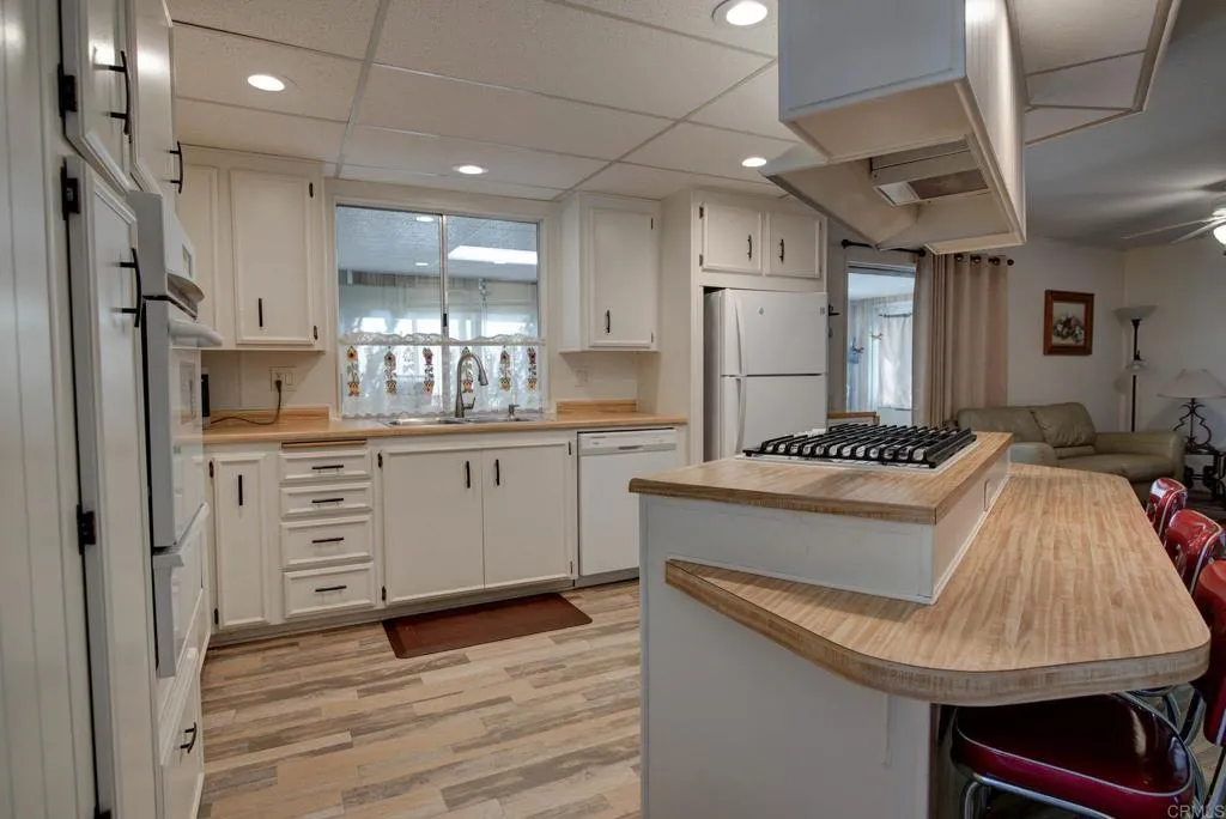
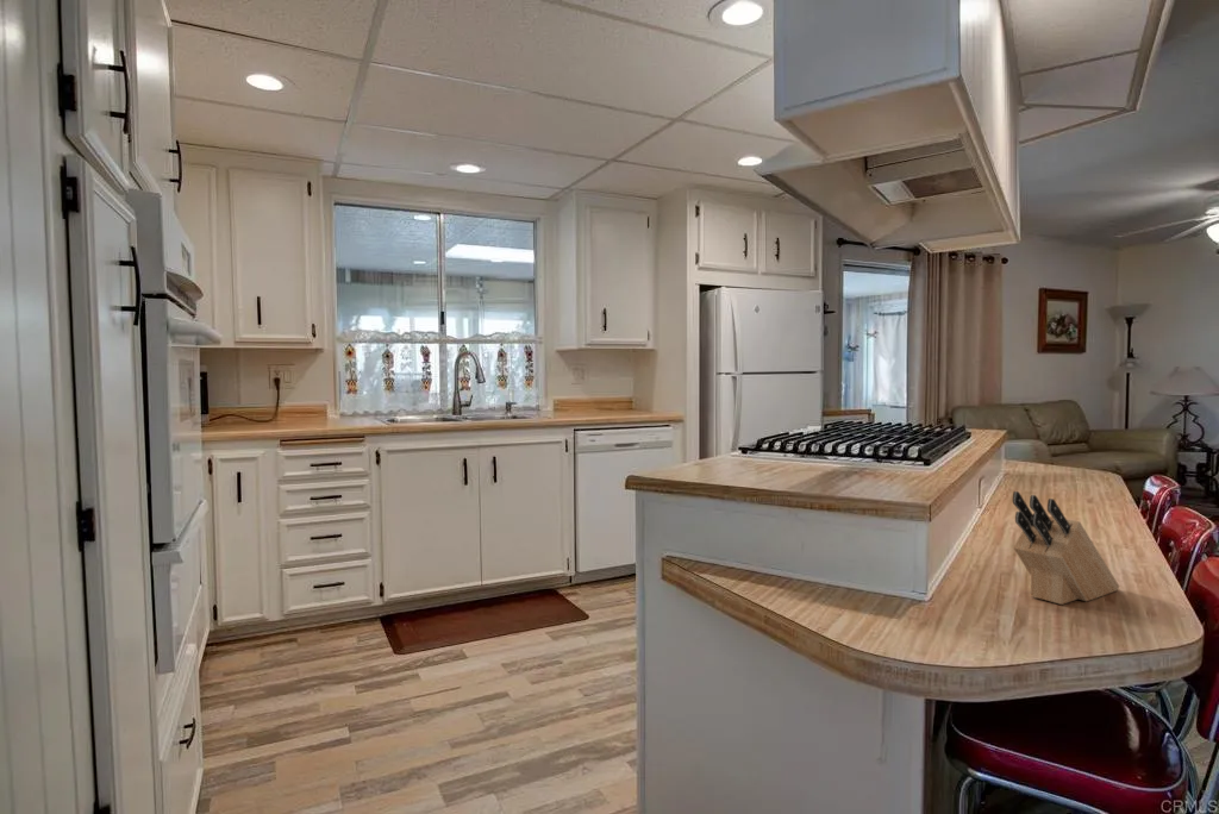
+ knife block [1012,490,1120,606]
